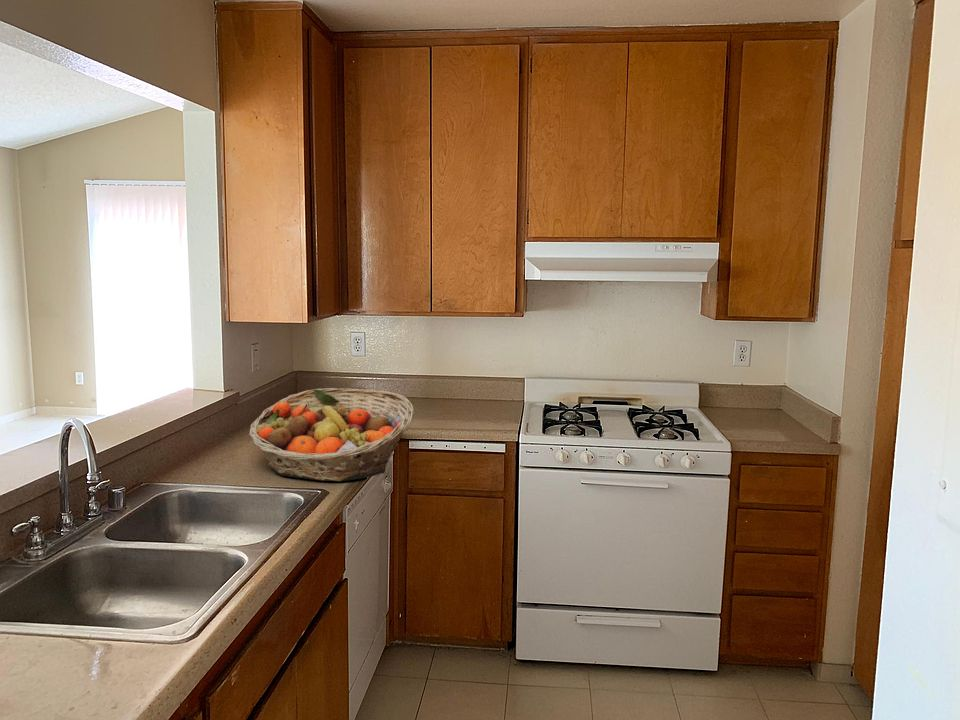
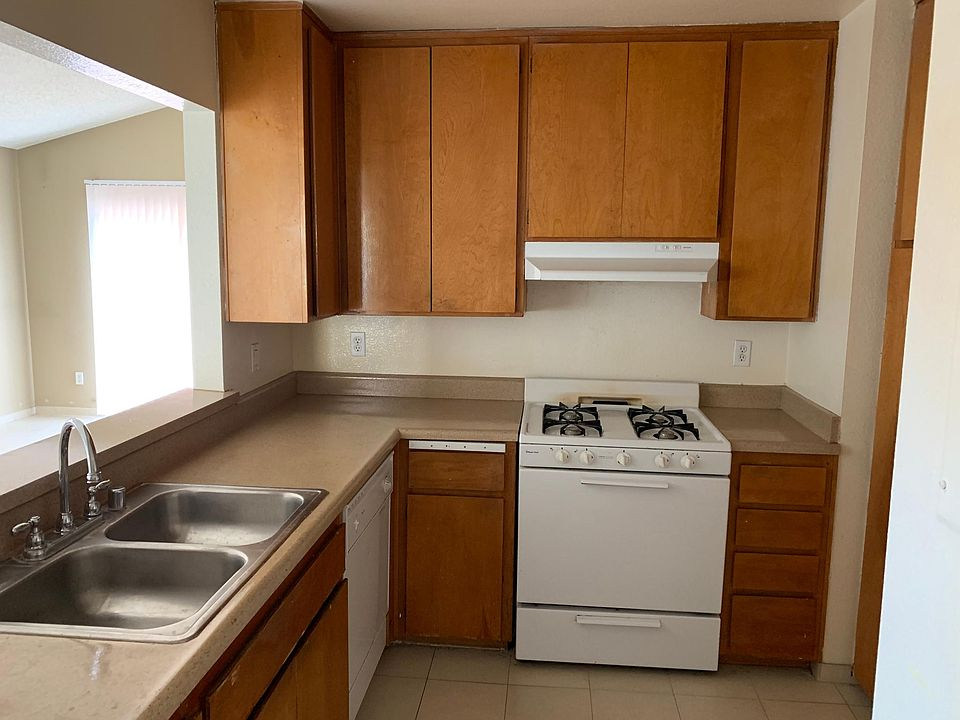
- fruit basket [248,387,415,482]
